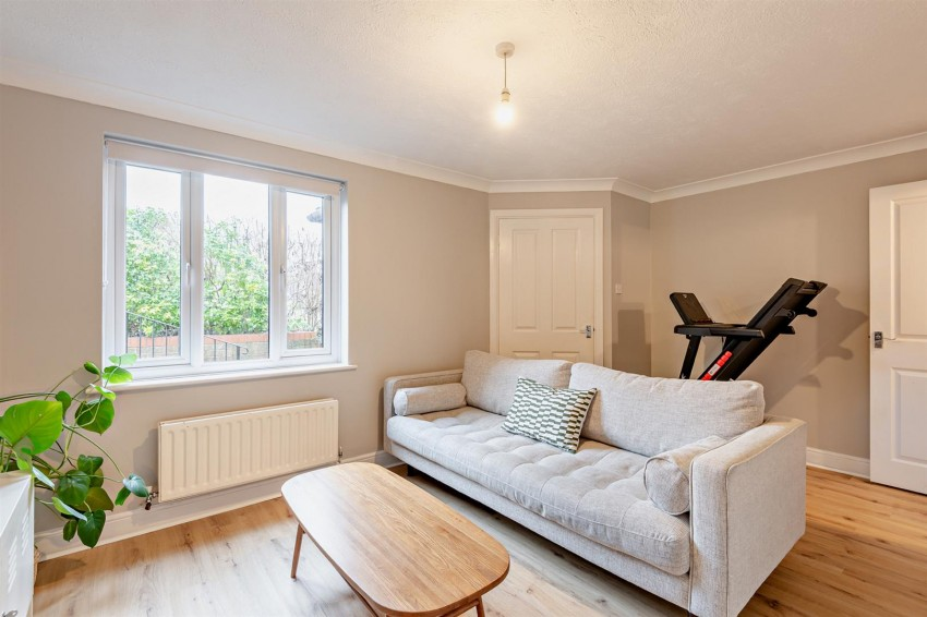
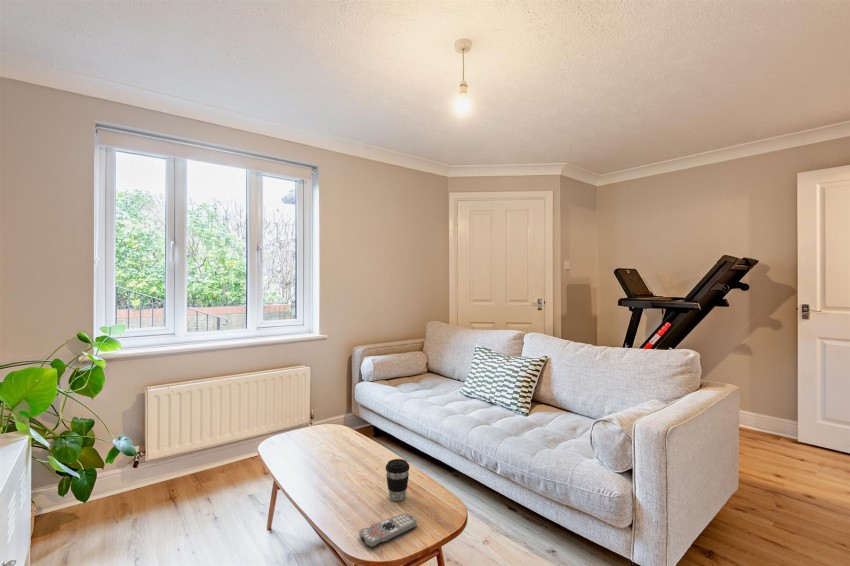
+ coffee cup [385,458,410,502]
+ remote control [358,512,418,549]
